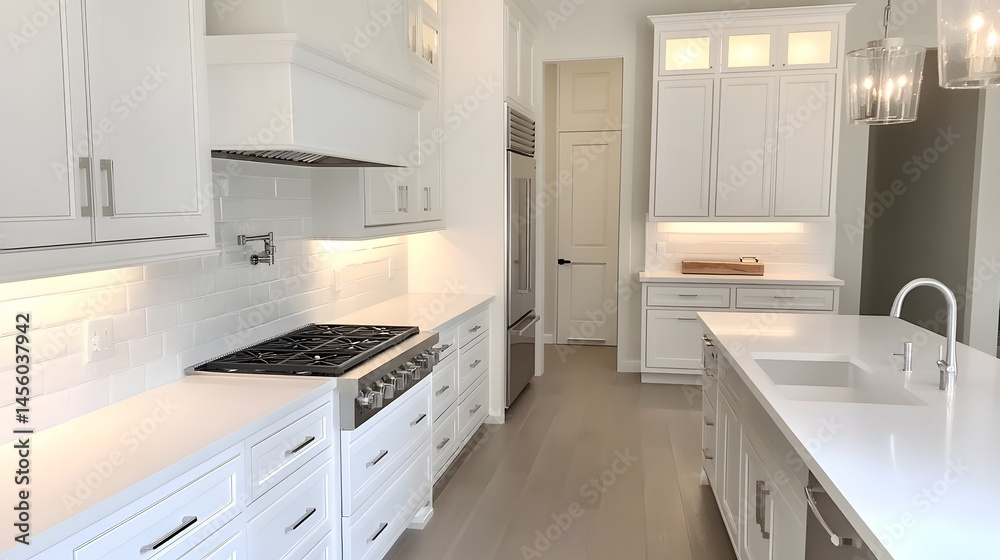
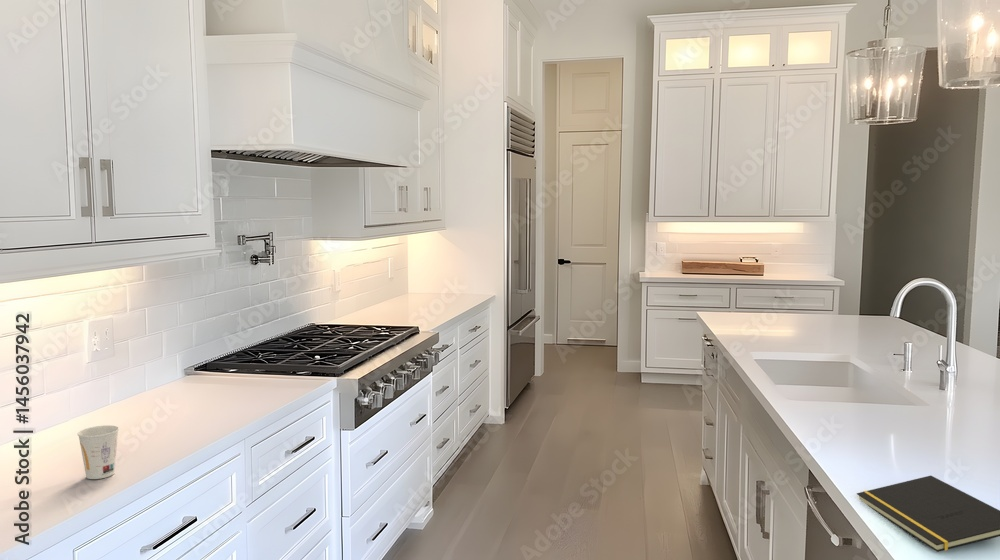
+ cup [77,424,120,480]
+ notepad [856,475,1000,553]
